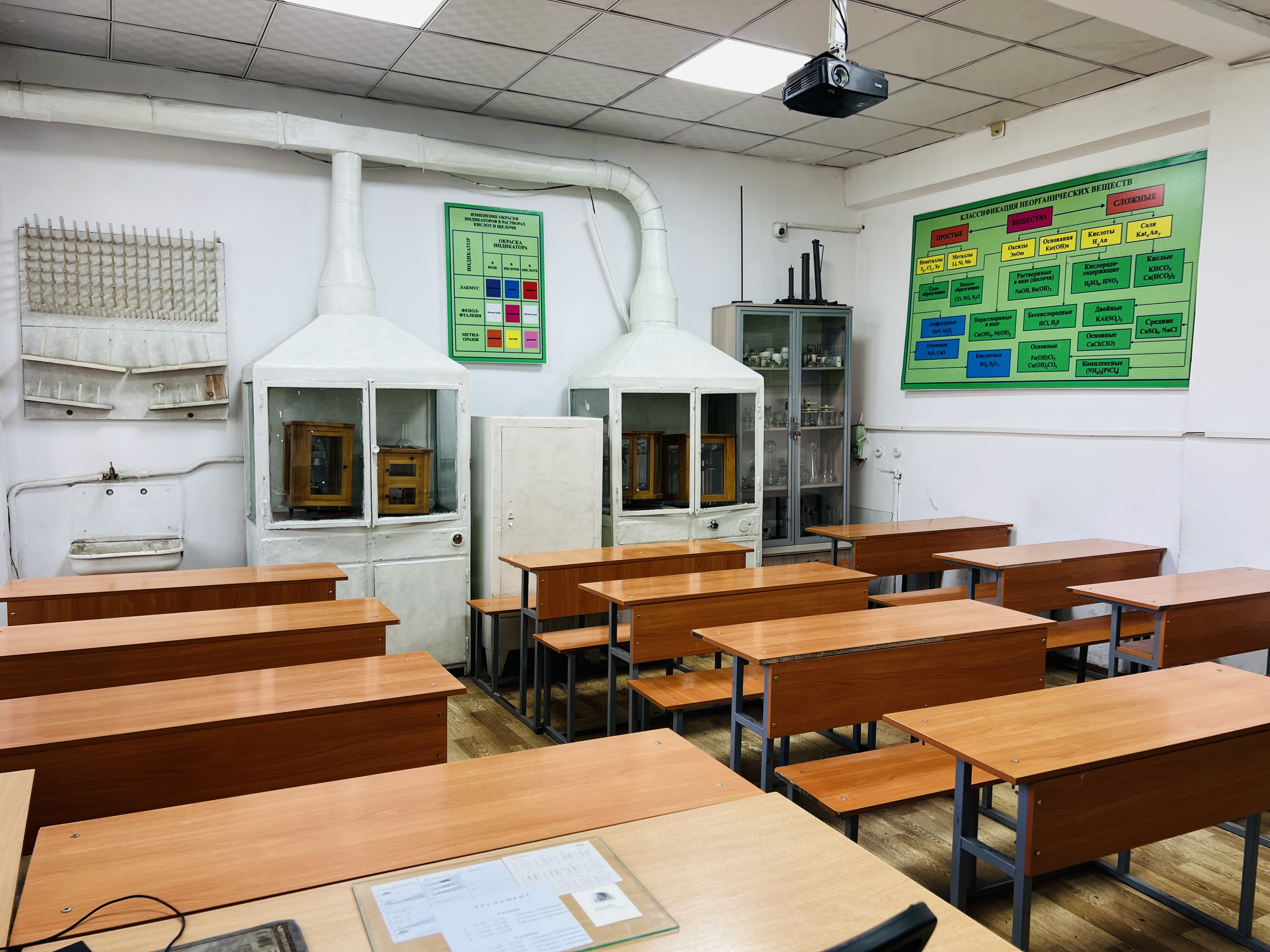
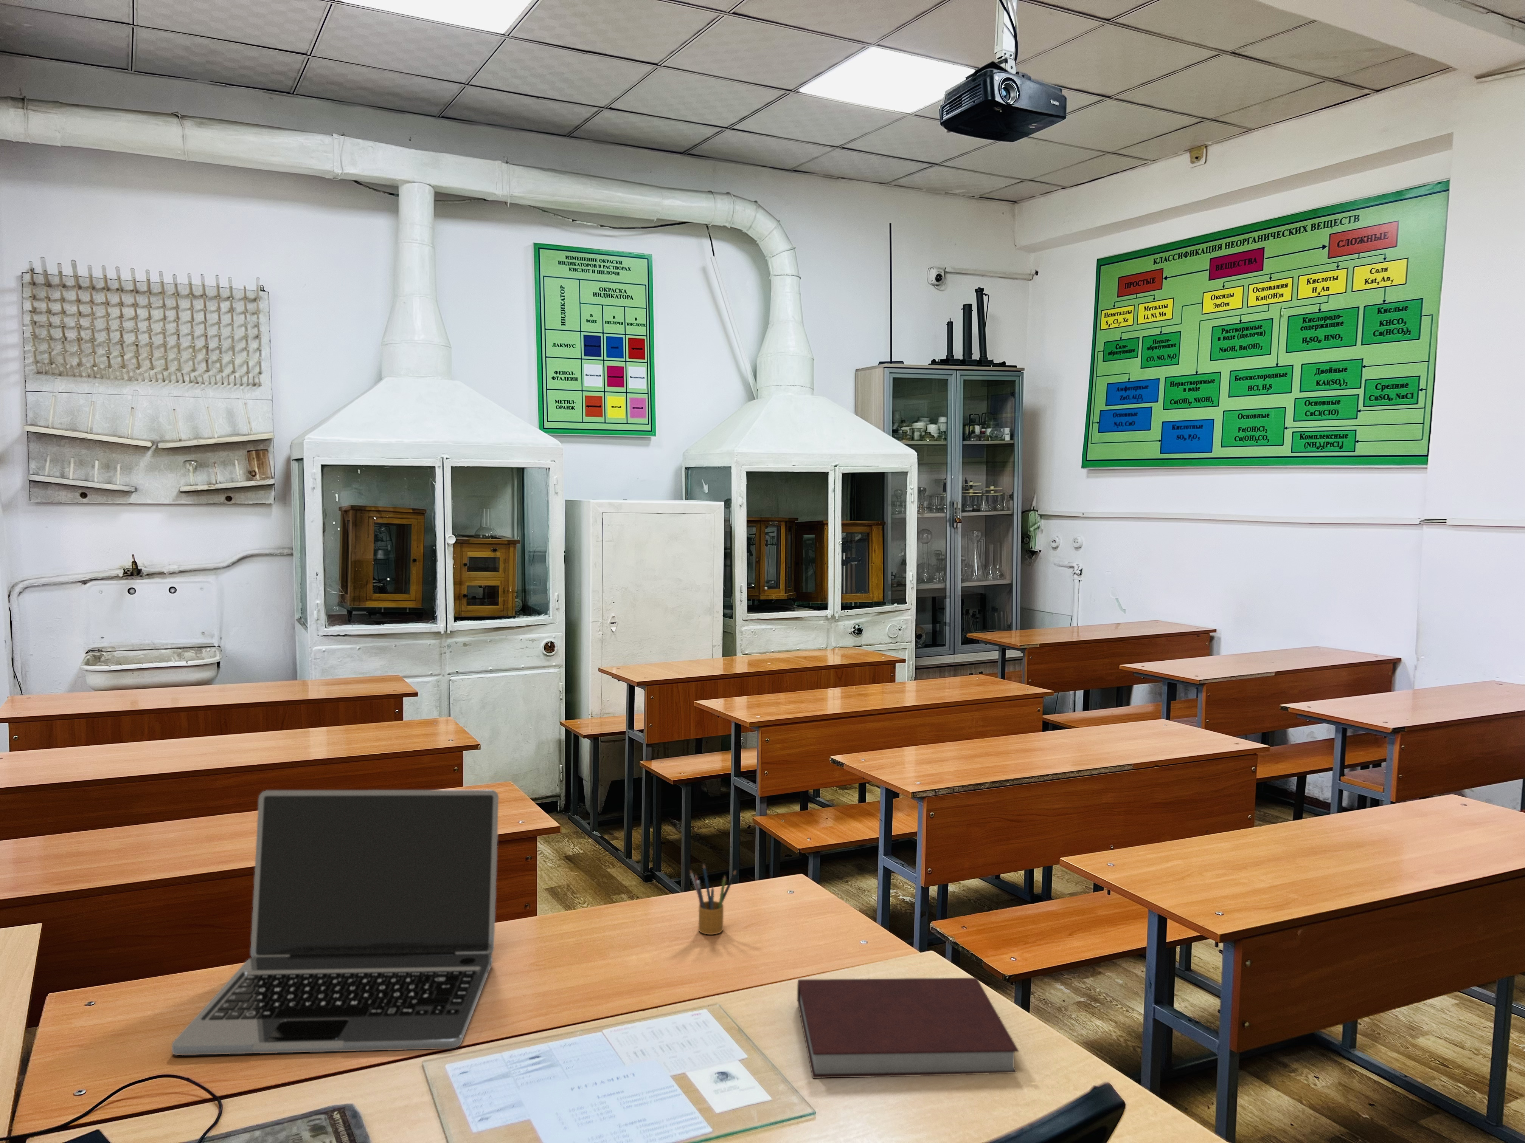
+ pencil box [689,863,737,935]
+ notebook [797,977,1019,1078]
+ laptop [172,789,500,1055]
